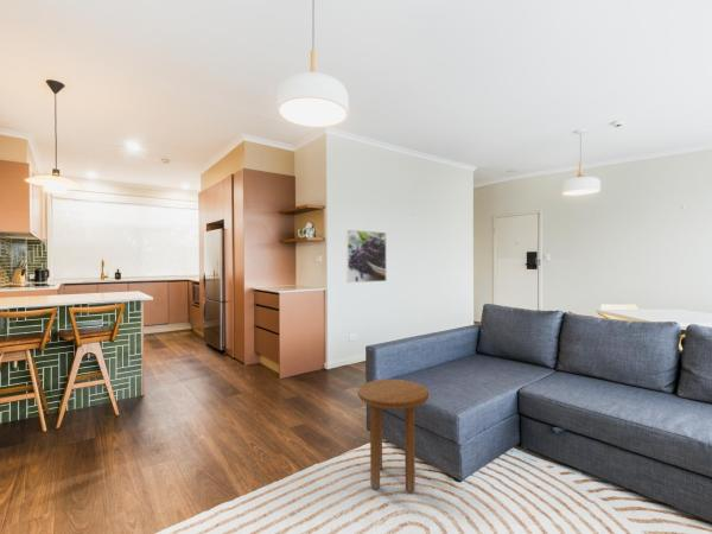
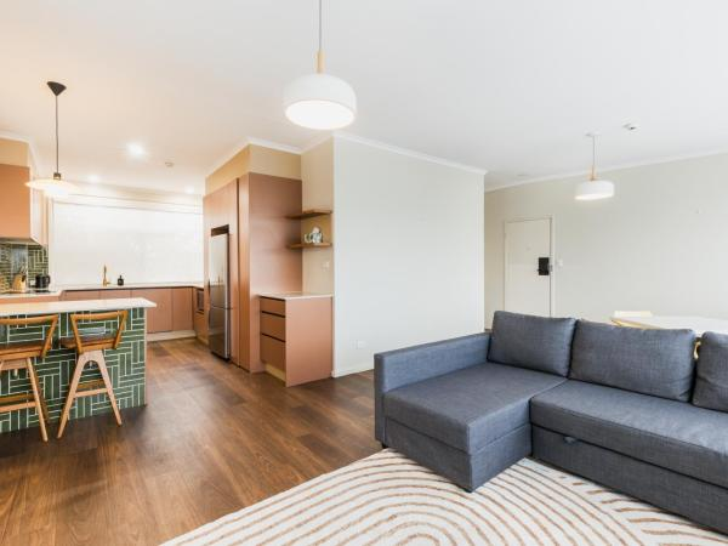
- side table [357,379,430,494]
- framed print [345,229,387,284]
